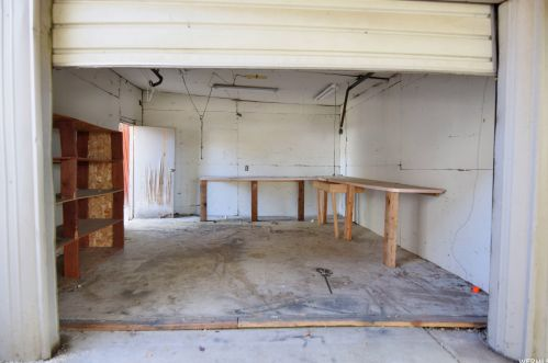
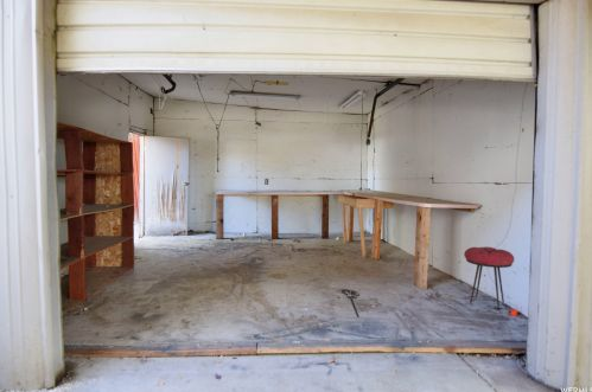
+ stool [463,245,515,311]
